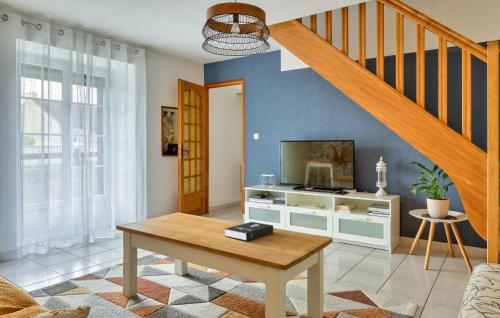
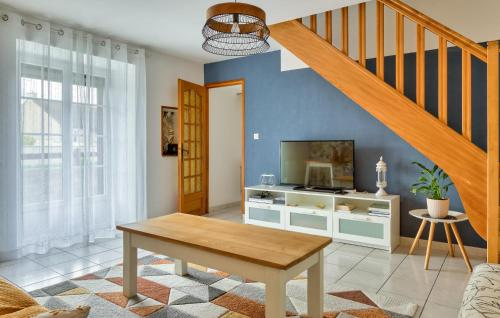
- booklet [224,221,274,242]
